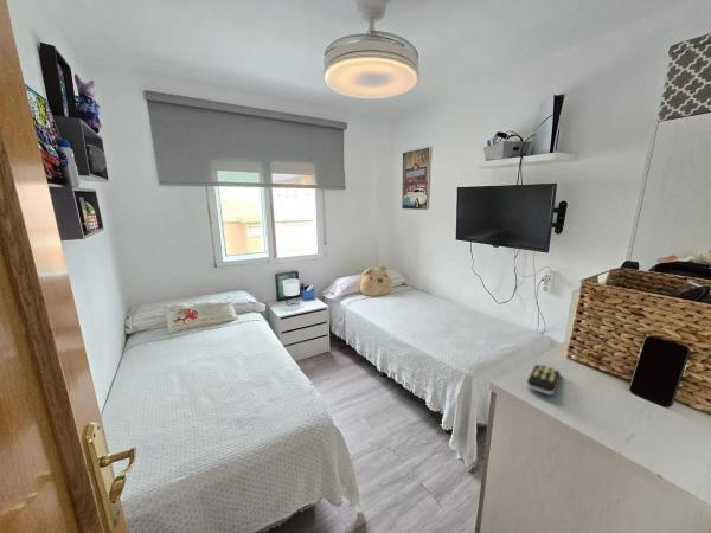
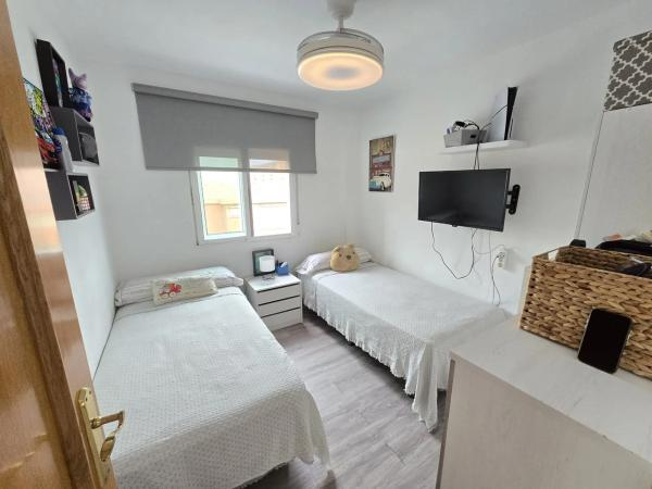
- remote control [526,364,562,396]
